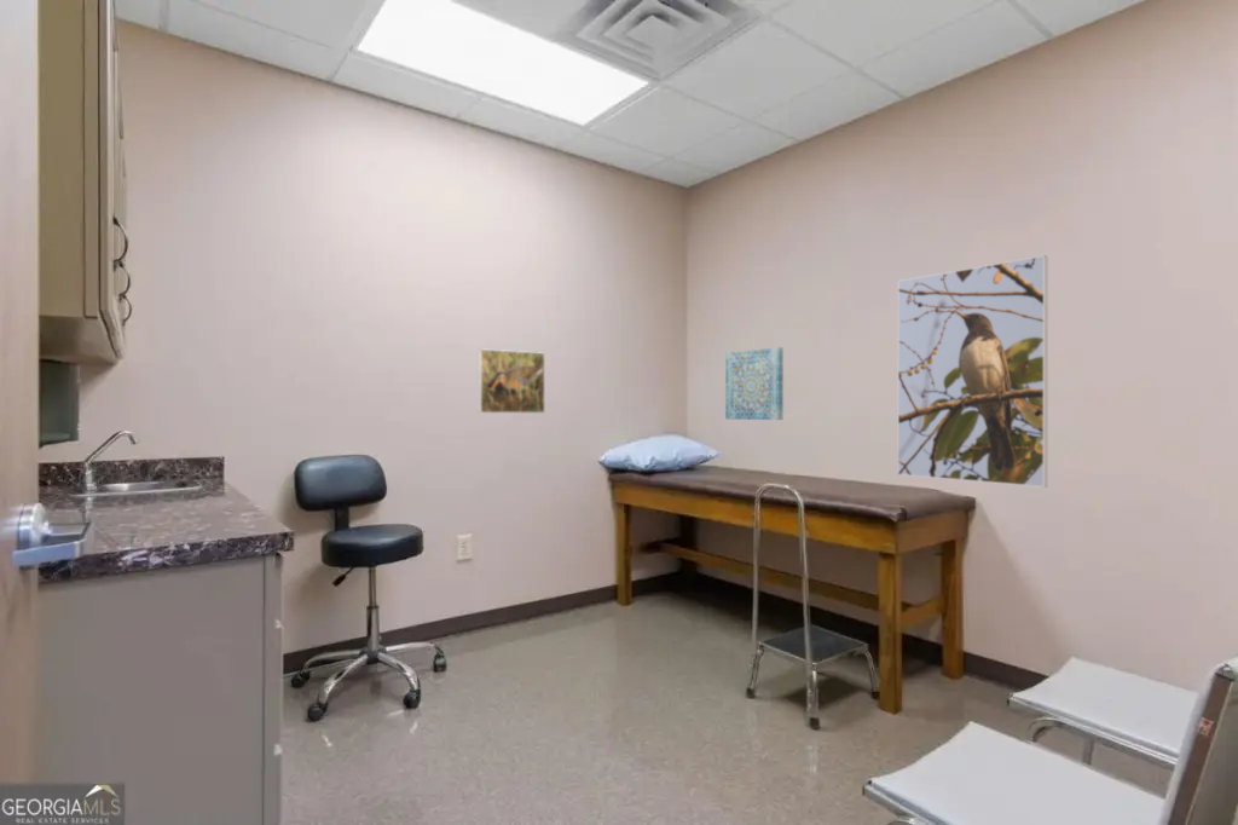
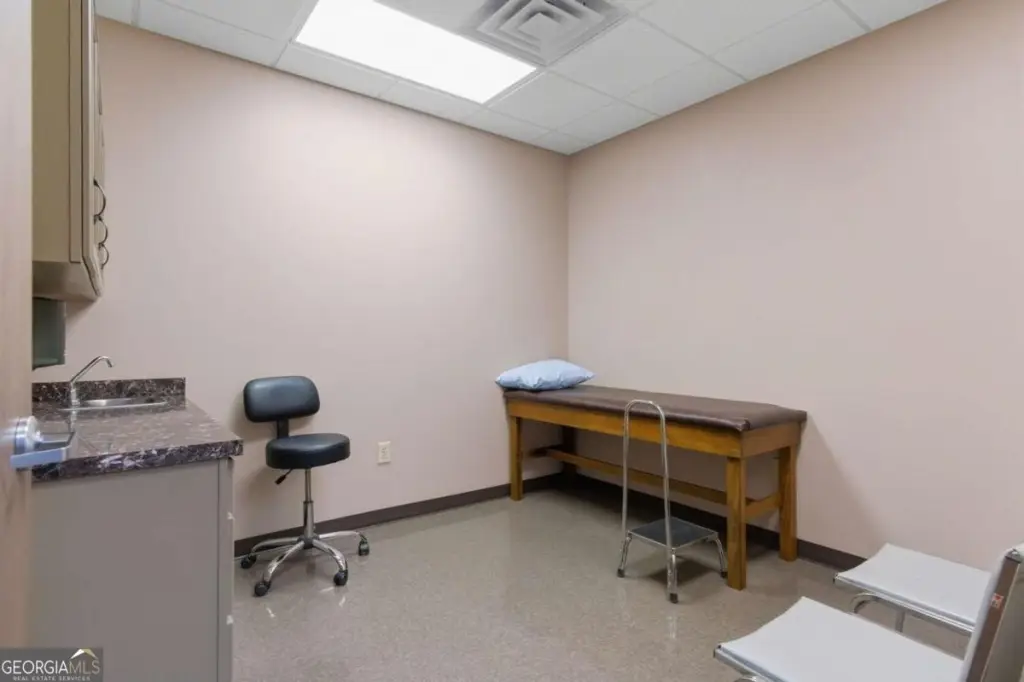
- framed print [476,347,546,415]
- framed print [896,254,1049,489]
- wall art [724,346,785,421]
